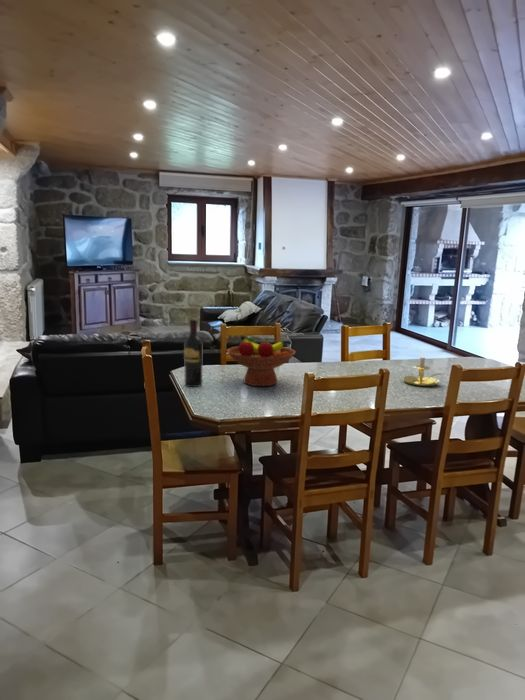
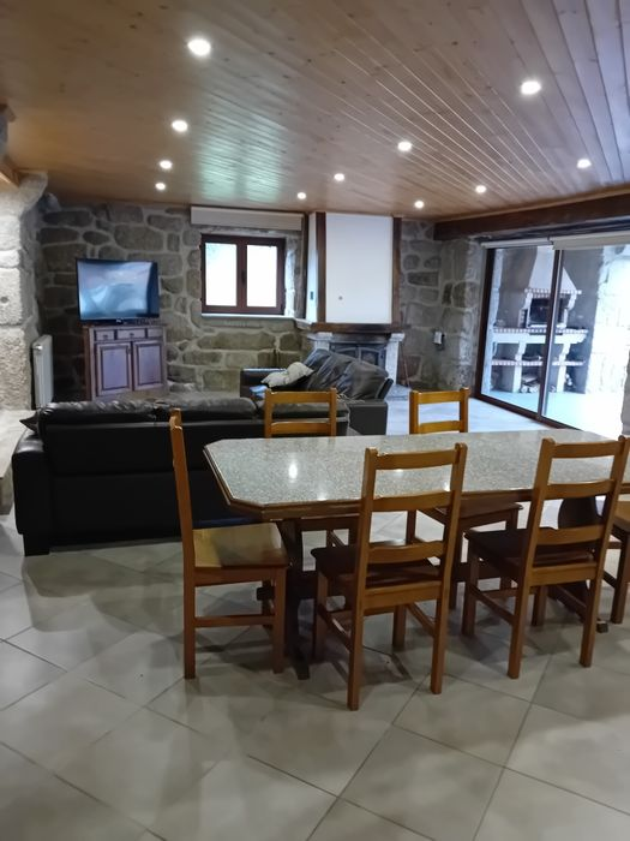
- fruit bowl [226,334,297,387]
- wine bottle [183,318,203,388]
- candle holder [402,347,444,387]
